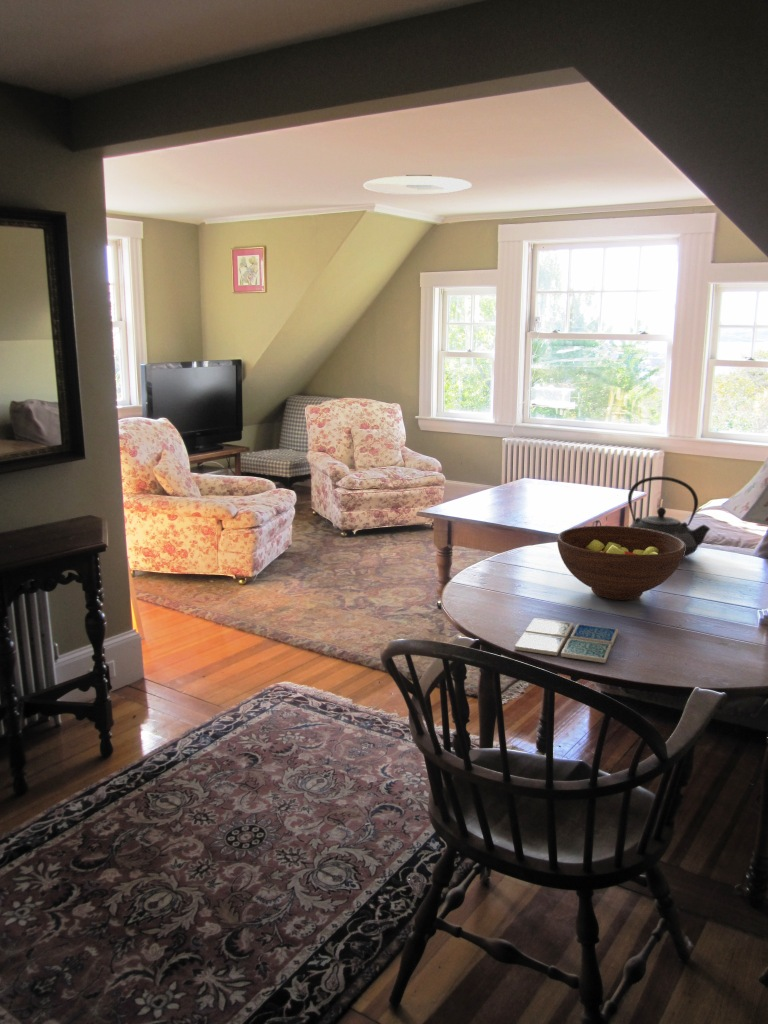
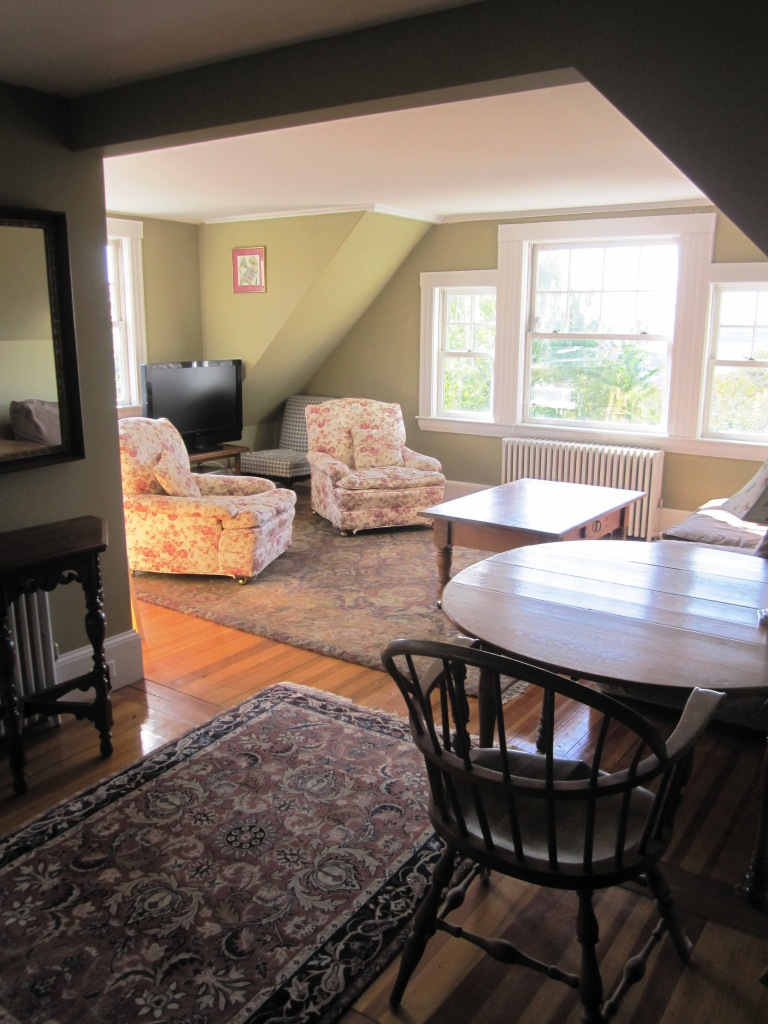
- teapot [627,475,711,558]
- ceiling light [362,174,473,196]
- fruit bowl [556,525,685,601]
- drink coaster [514,617,619,664]
